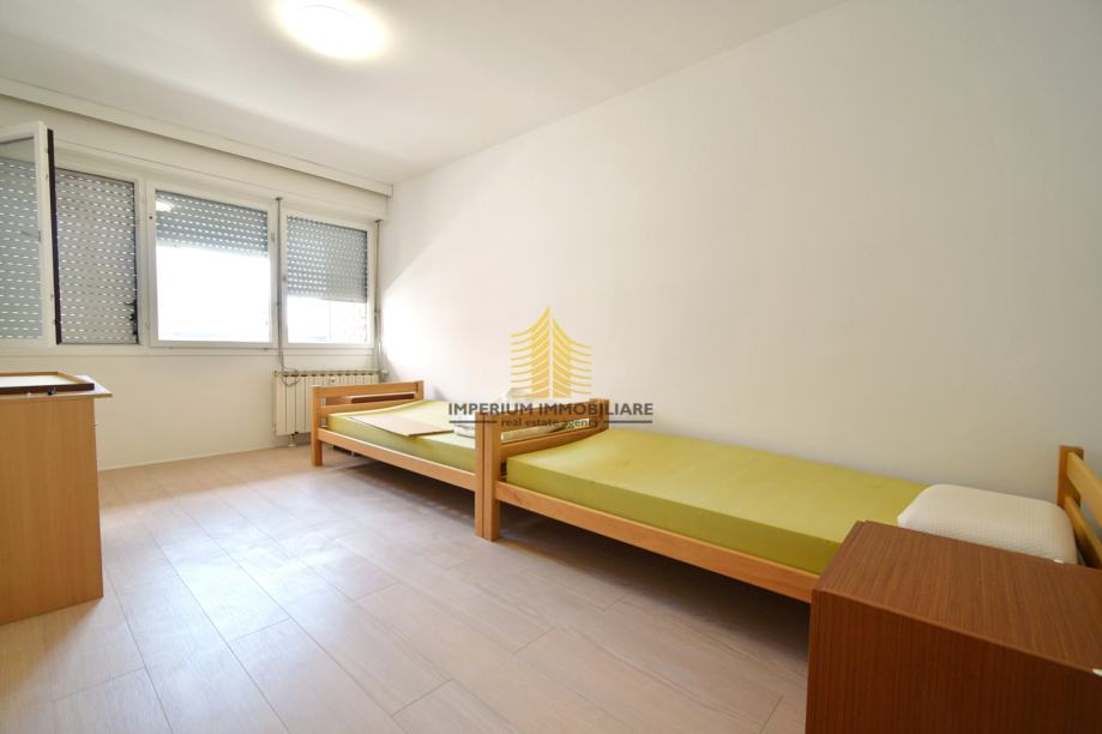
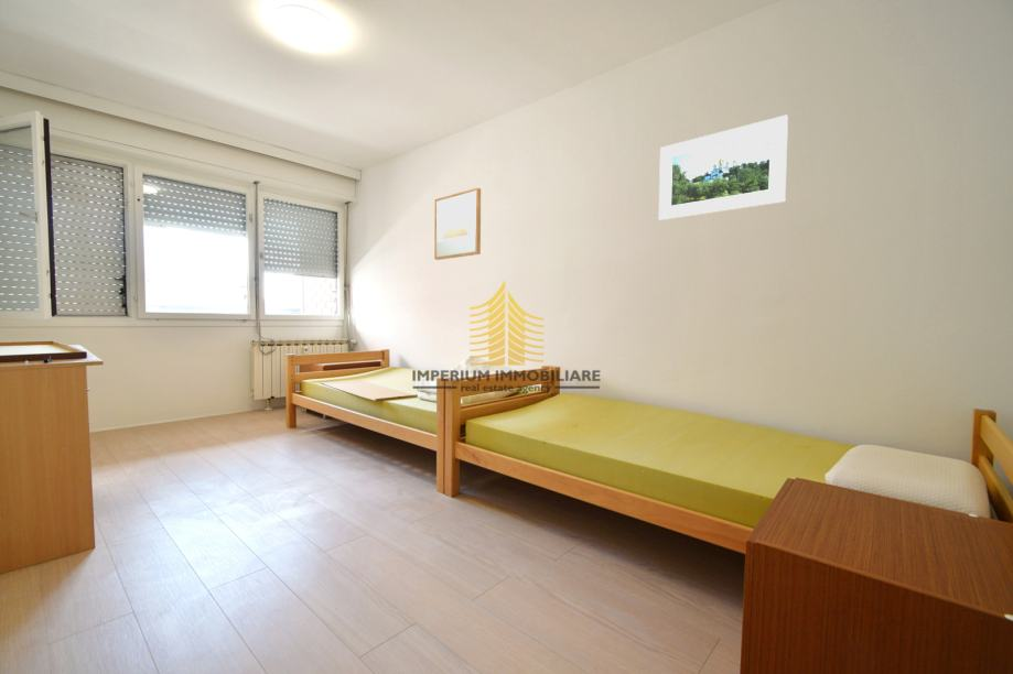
+ wall art [433,187,482,261]
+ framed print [658,113,789,221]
